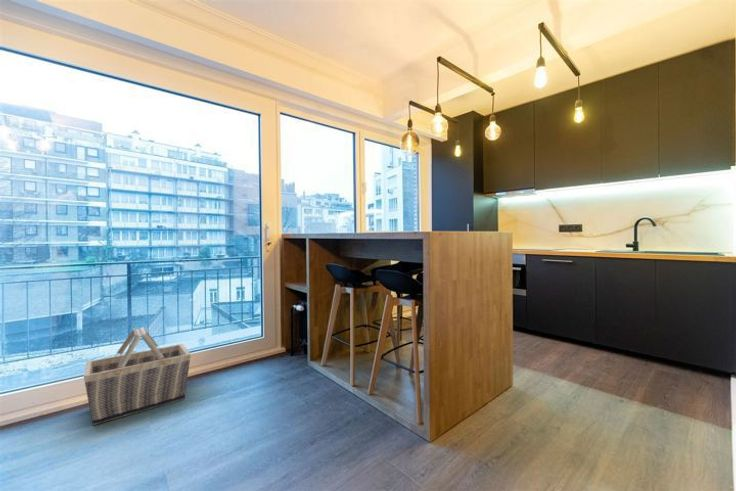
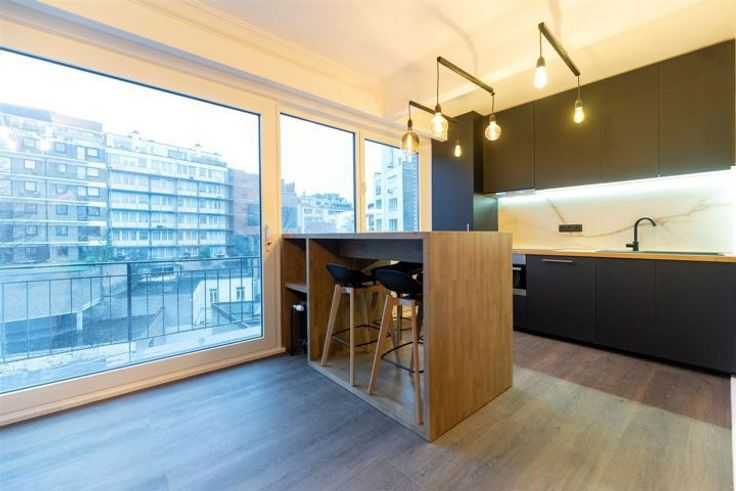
- basket [83,326,192,426]
